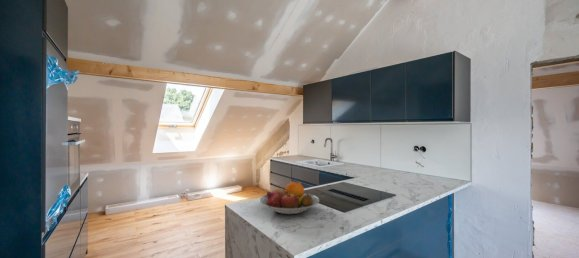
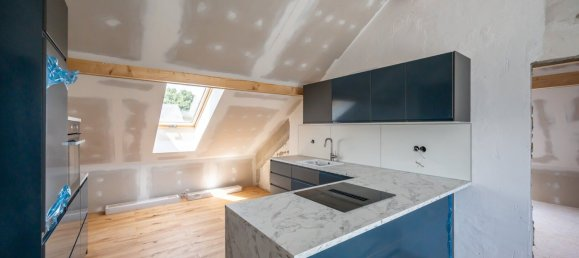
- fruit bowl [259,180,320,215]
